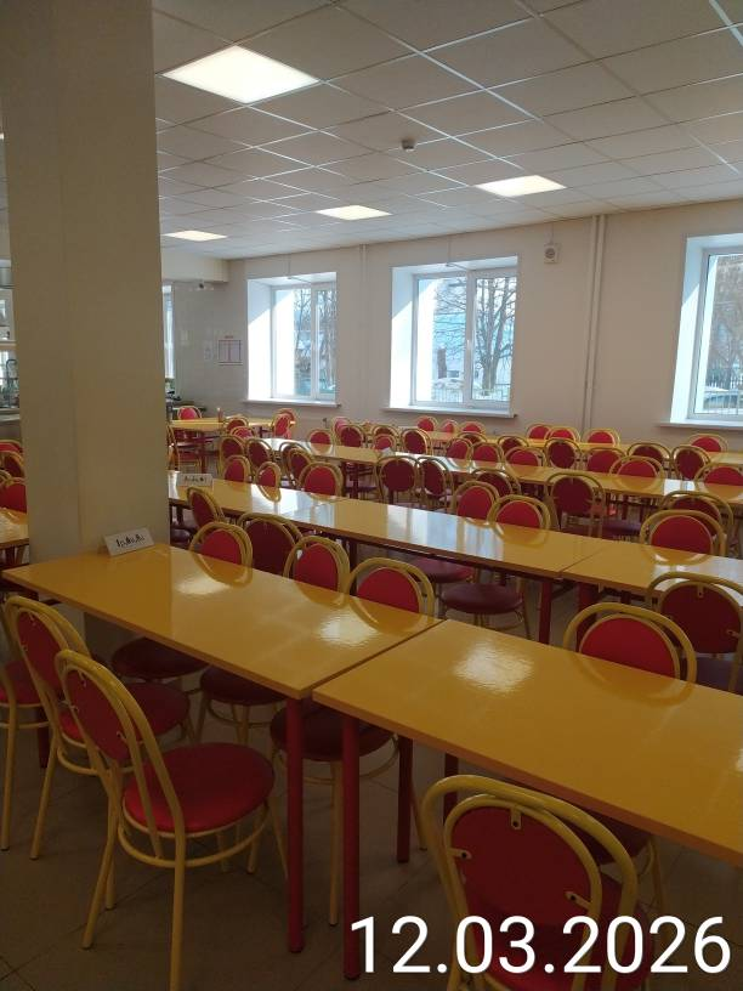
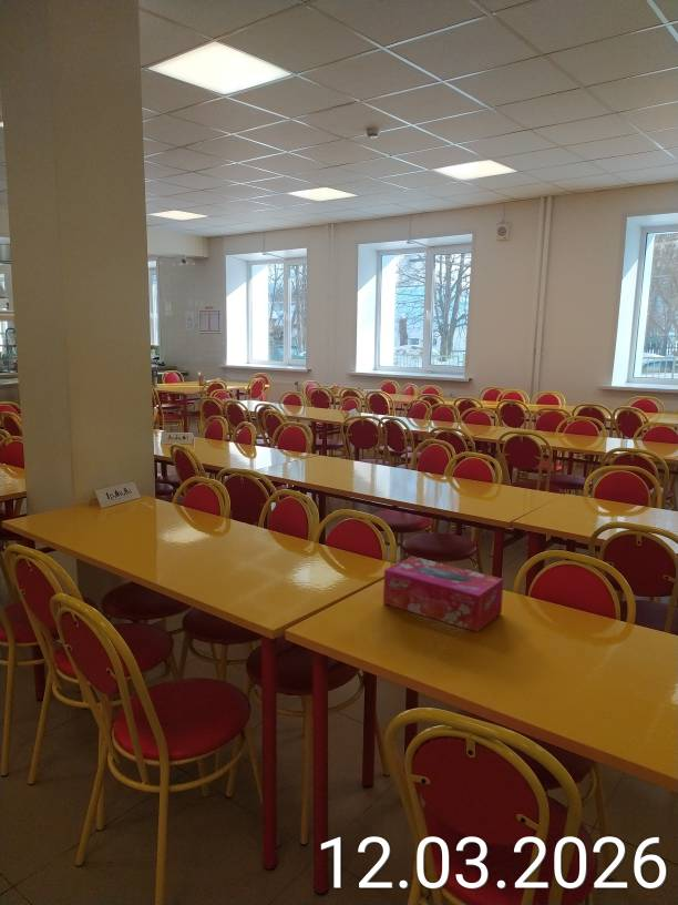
+ tissue box [382,556,504,633]
